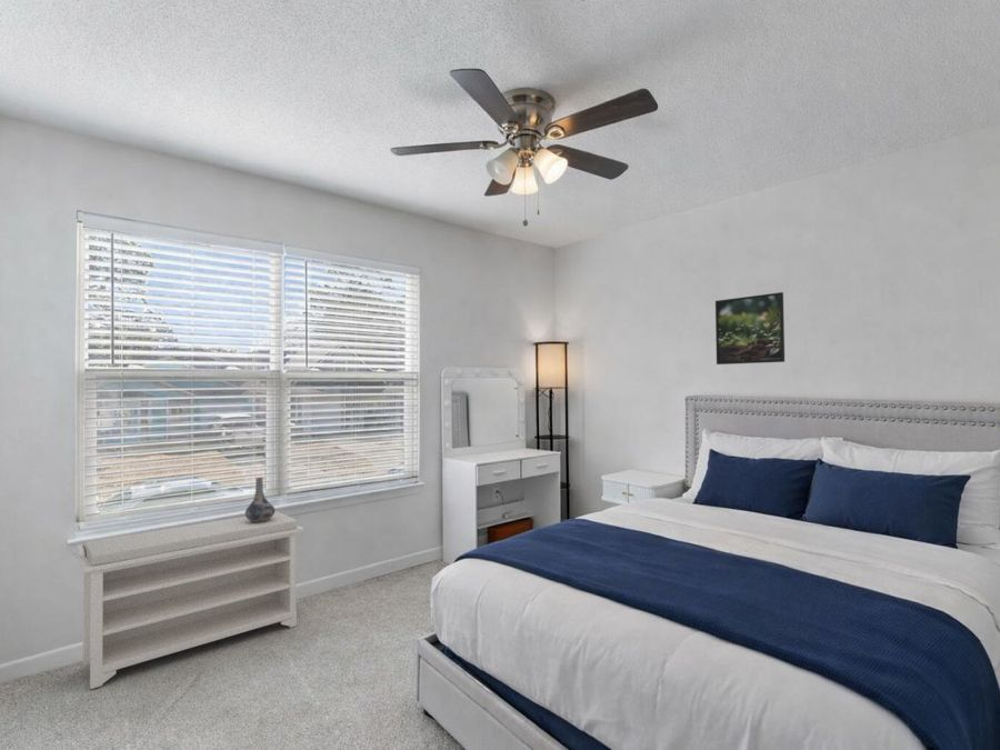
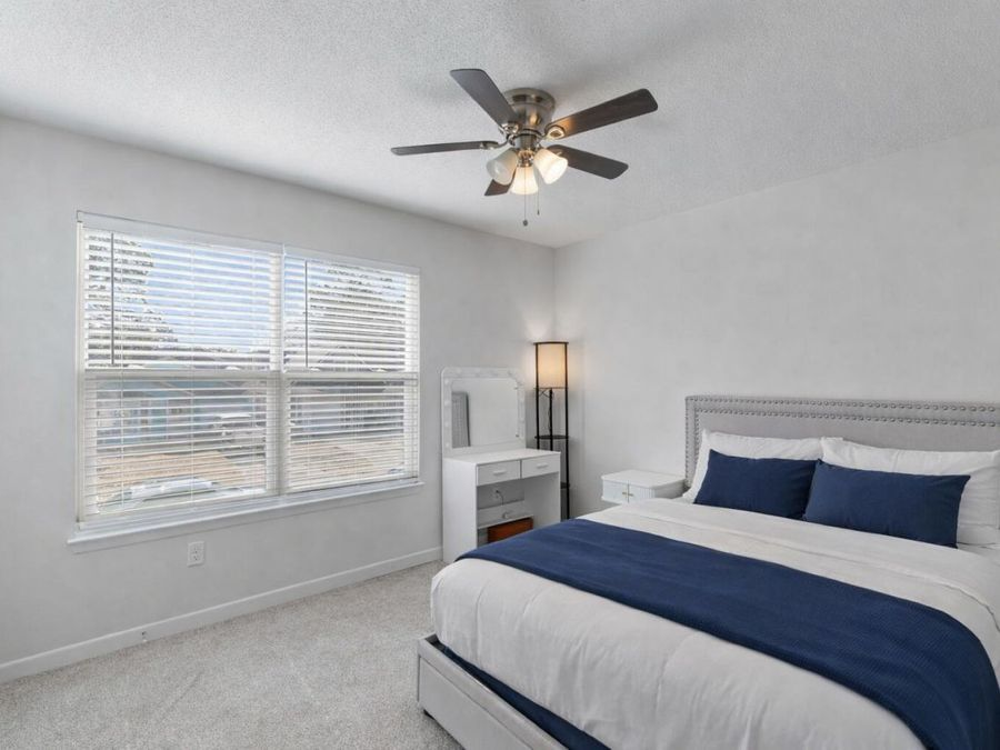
- decorative vase [244,477,277,522]
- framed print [714,291,786,366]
- bench [76,510,304,690]
